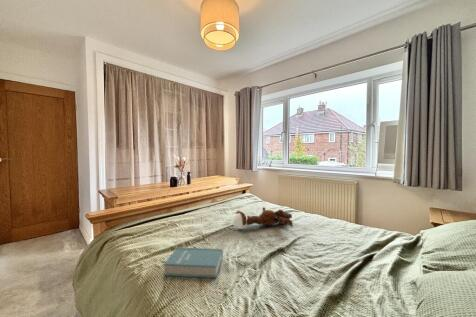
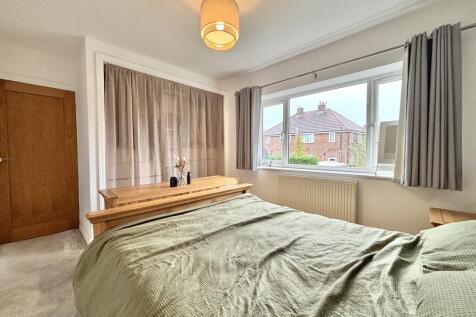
- book [163,246,224,279]
- teddy bear [232,206,294,230]
